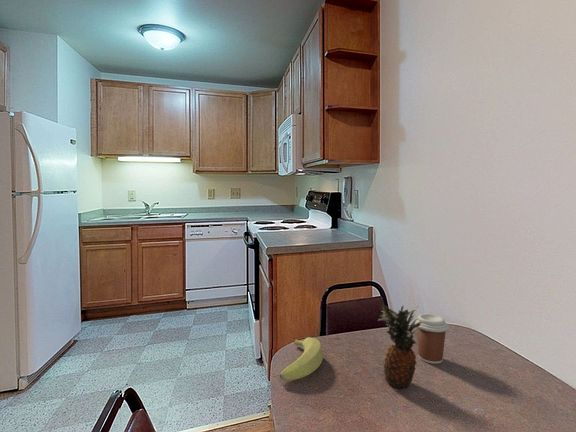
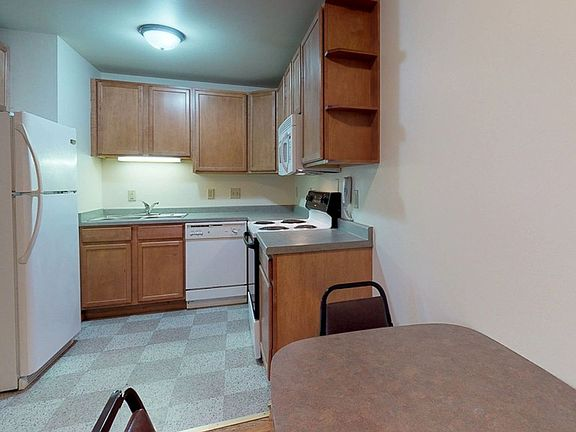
- banana [279,336,324,382]
- fruit [377,304,422,390]
- coffee cup [414,313,450,365]
